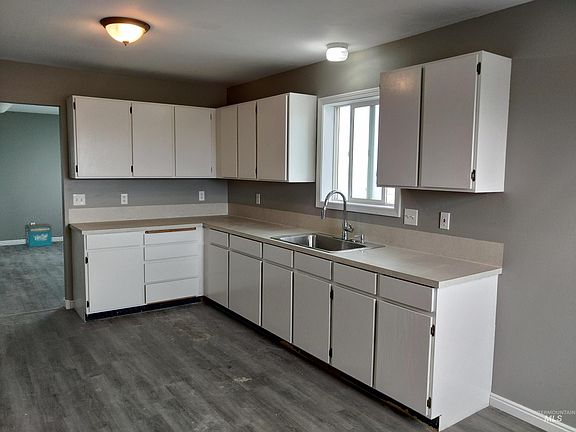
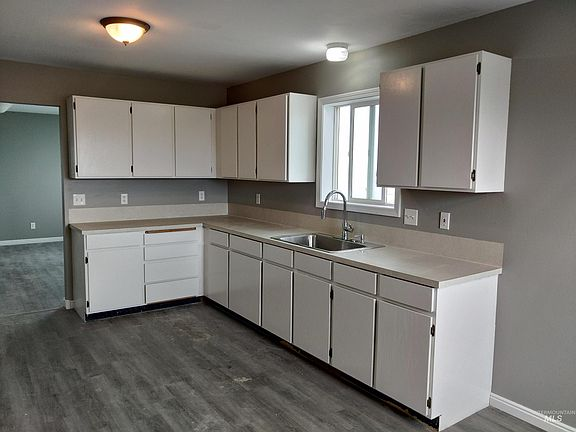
- product box [24,223,53,248]
